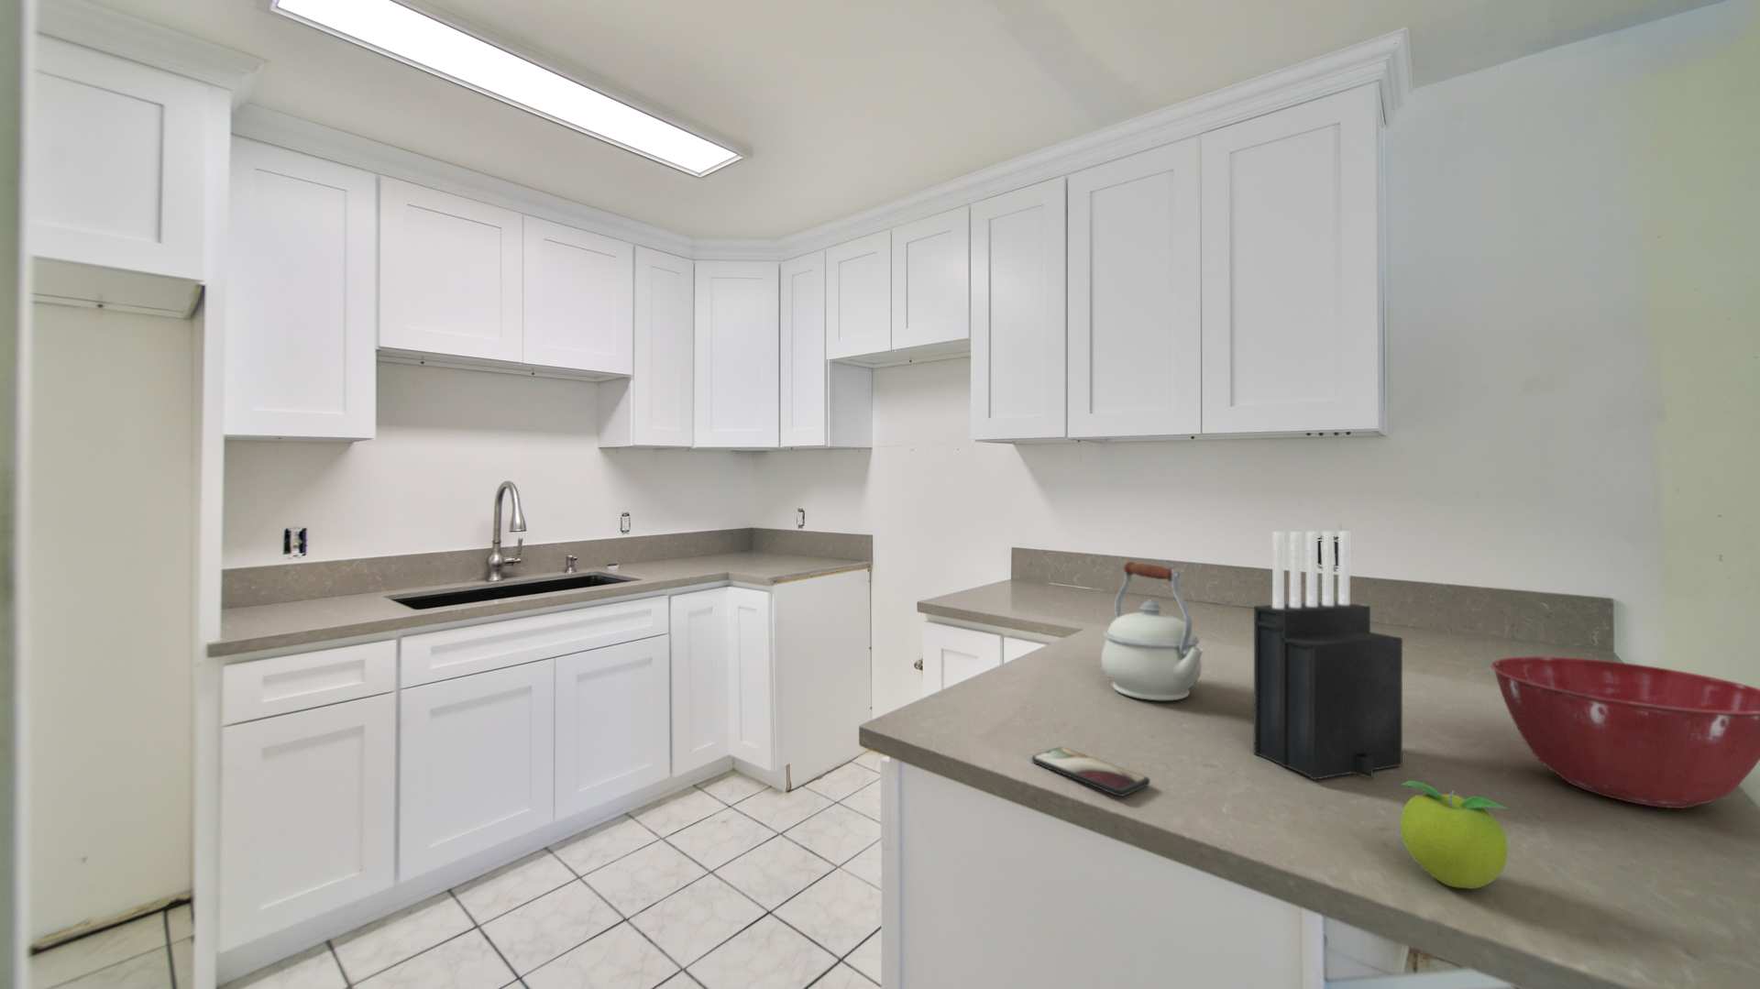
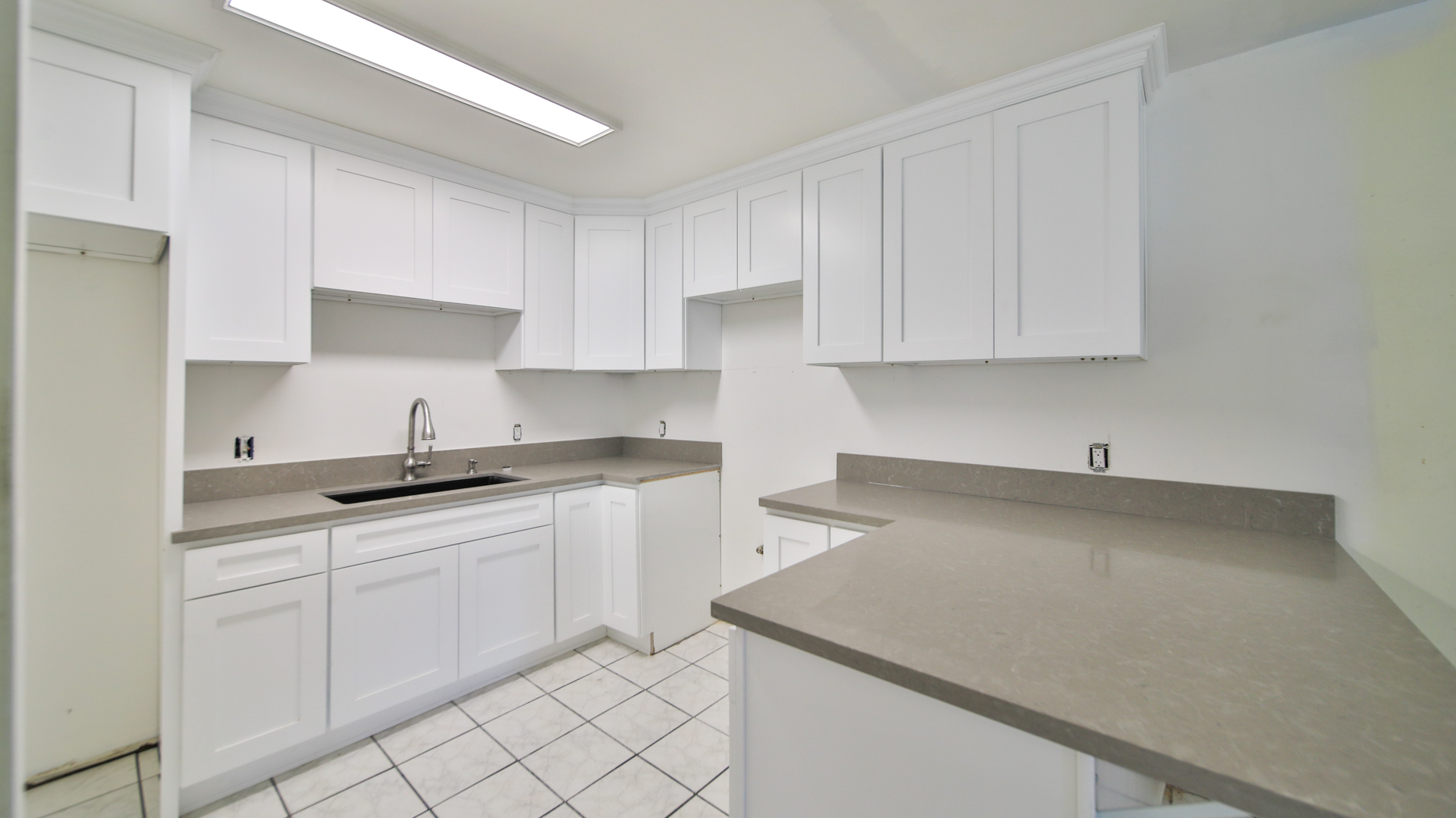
- kettle [1101,561,1204,701]
- mixing bowl [1489,655,1760,809]
- knife block [1254,530,1403,781]
- smartphone [1031,746,1151,798]
- fruit [1400,780,1509,890]
